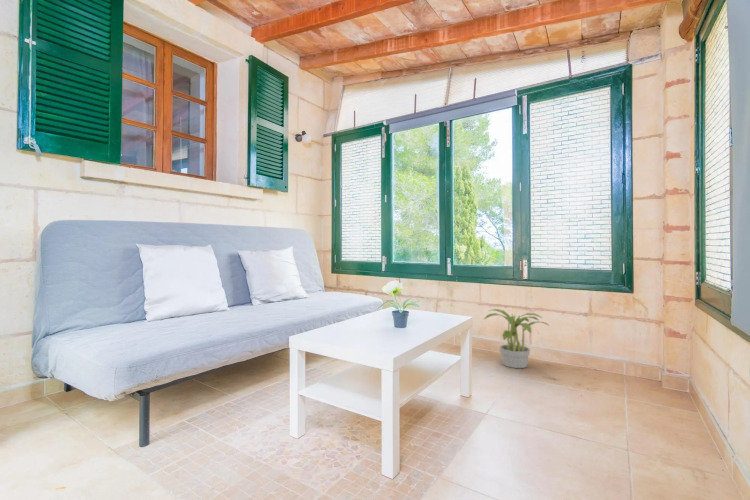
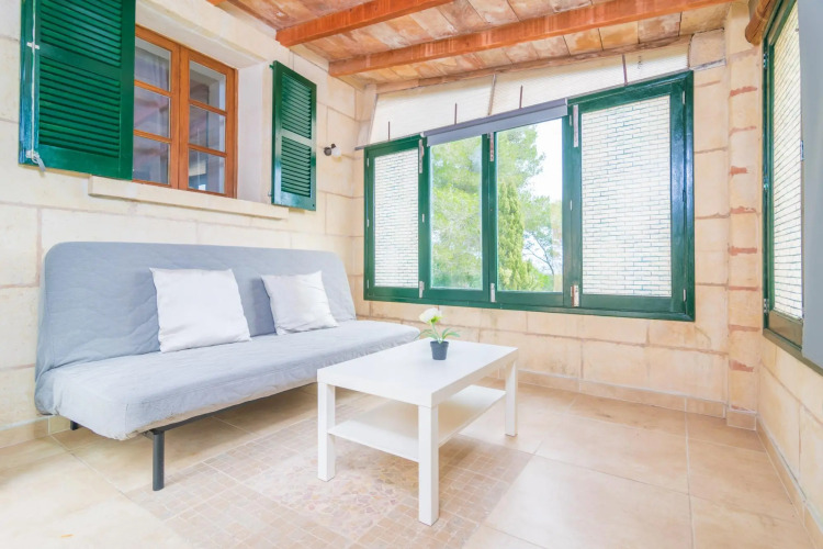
- potted plant [483,308,549,369]
